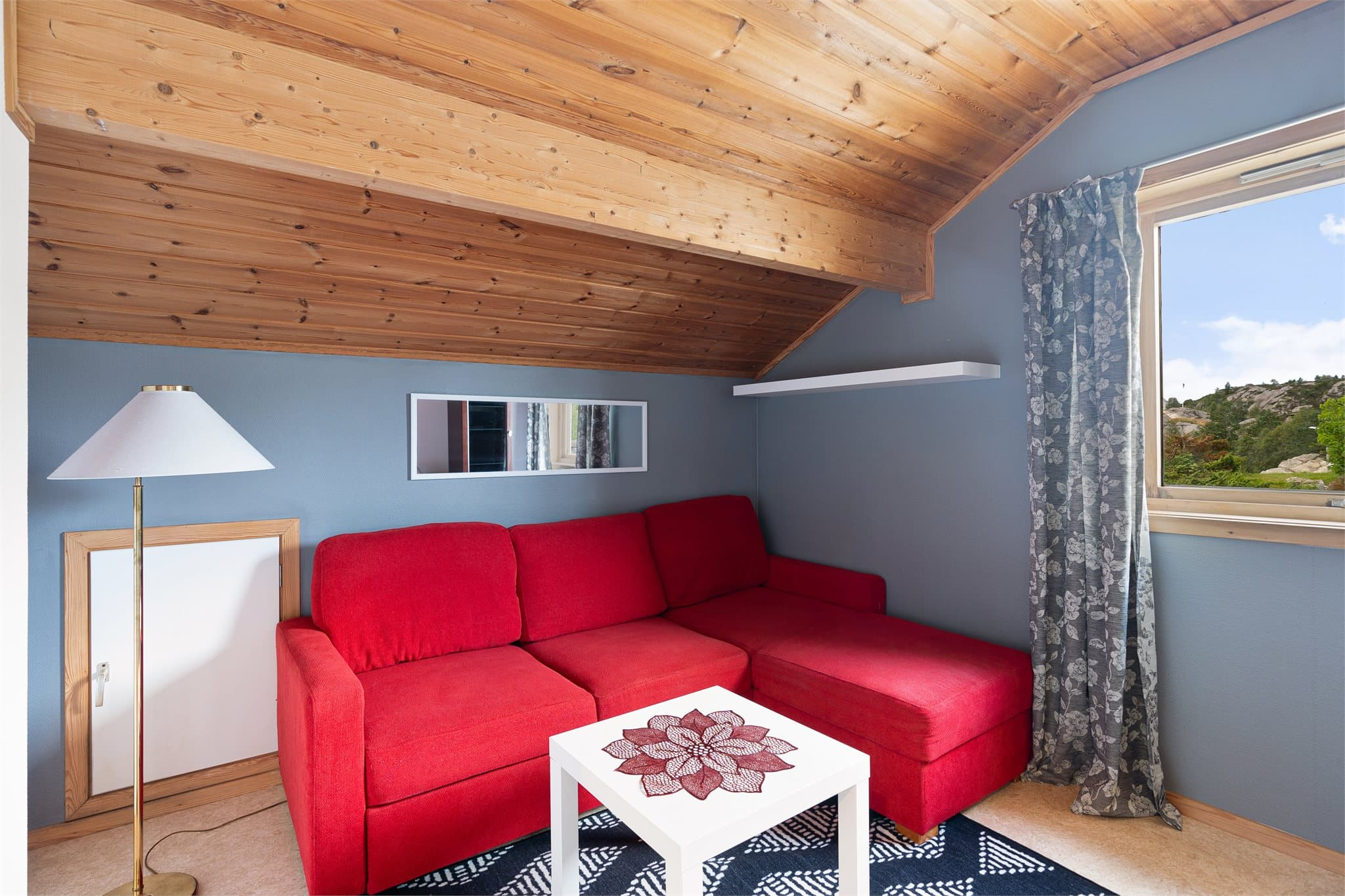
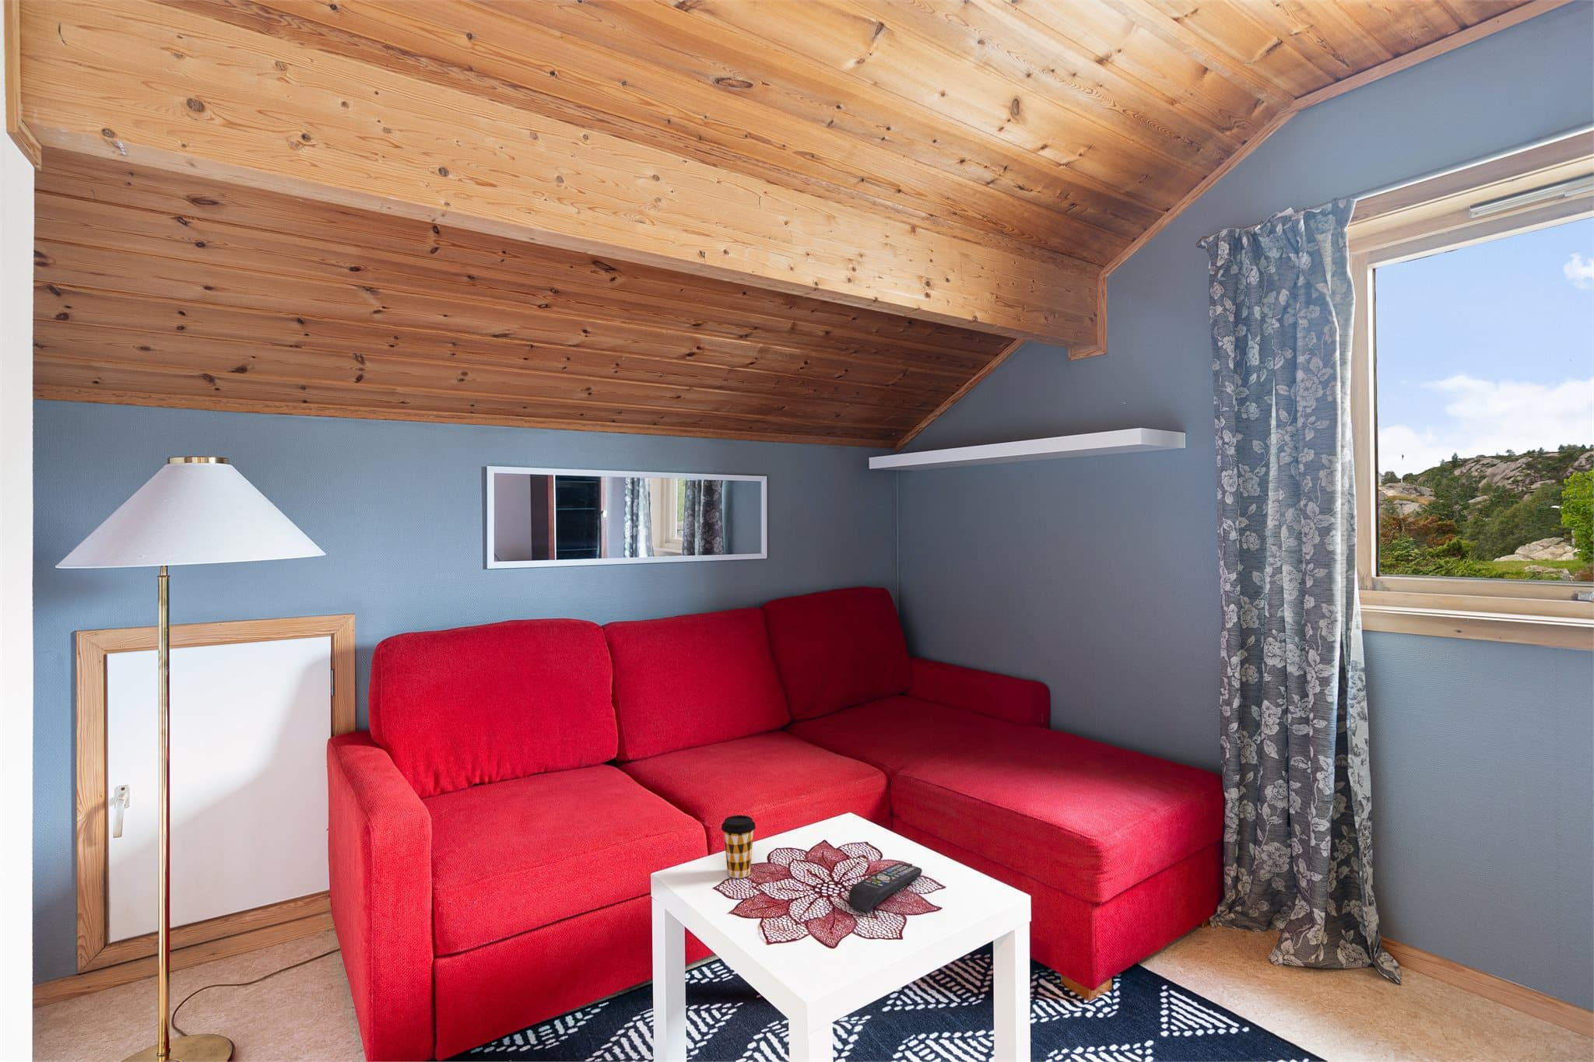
+ remote control [849,862,923,913]
+ coffee cup [721,814,756,878]
